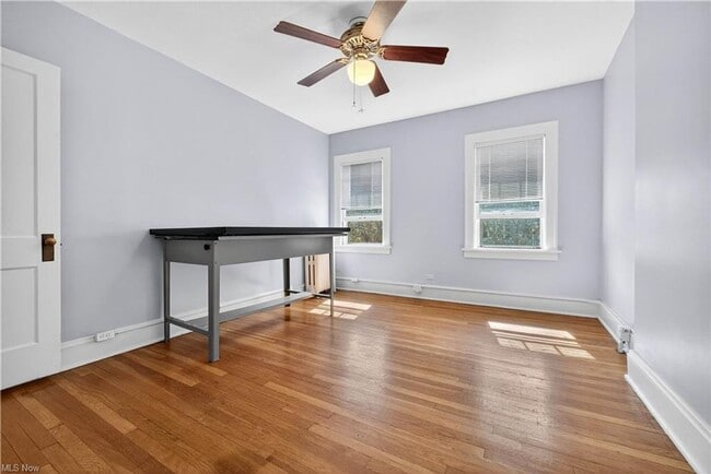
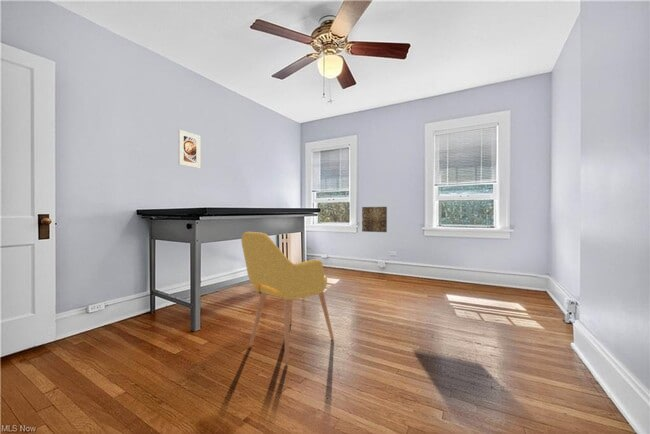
+ chair [240,231,335,365]
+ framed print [177,129,202,169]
+ wall art [361,206,388,233]
